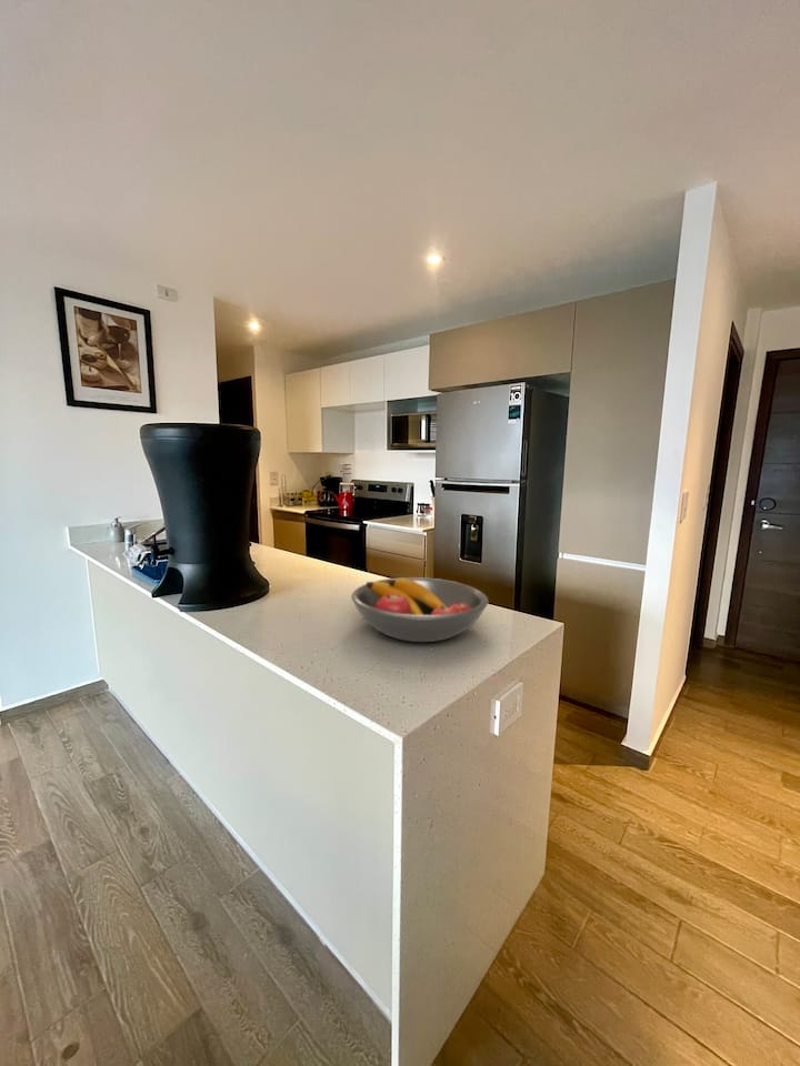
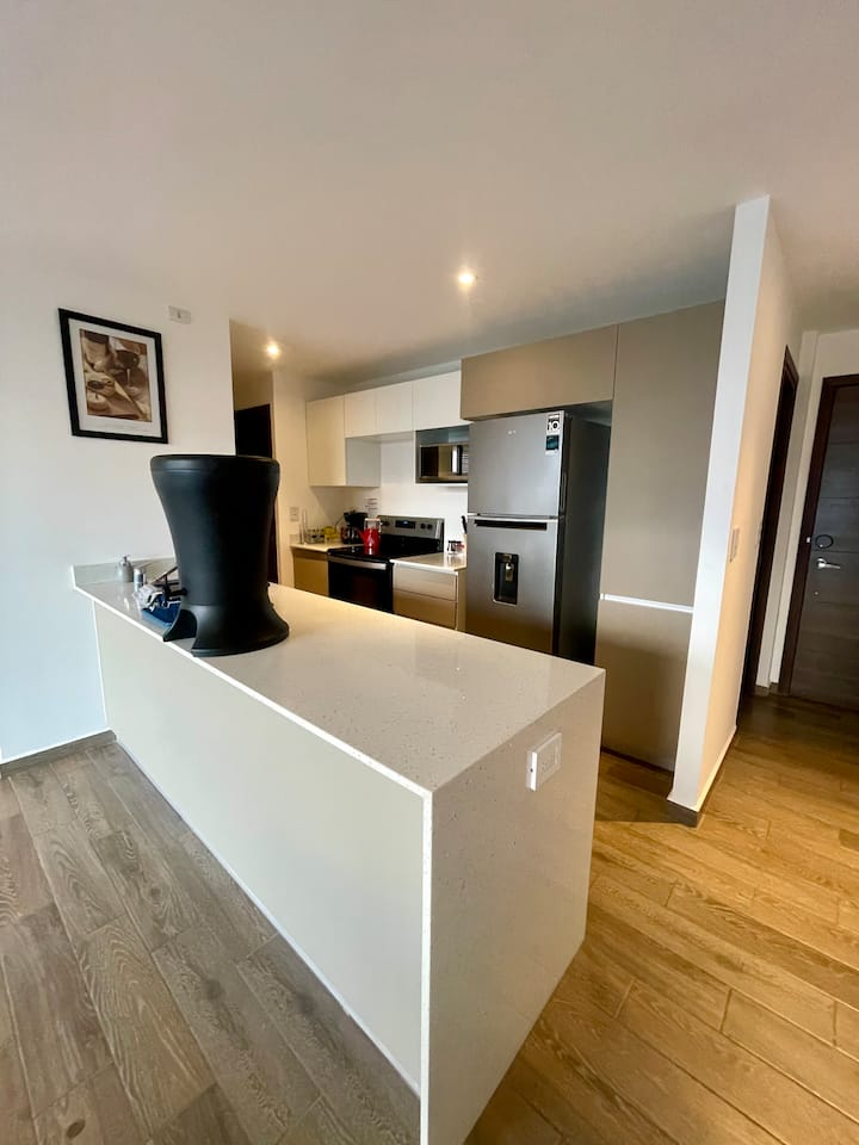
- fruit bowl [350,576,490,643]
